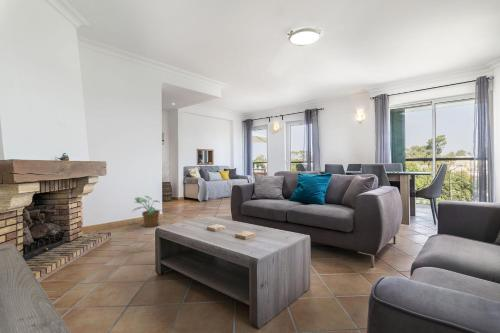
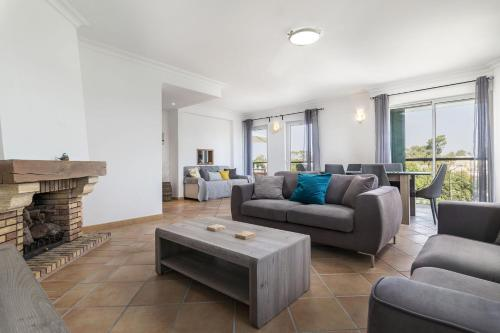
- potted plant [131,195,162,228]
